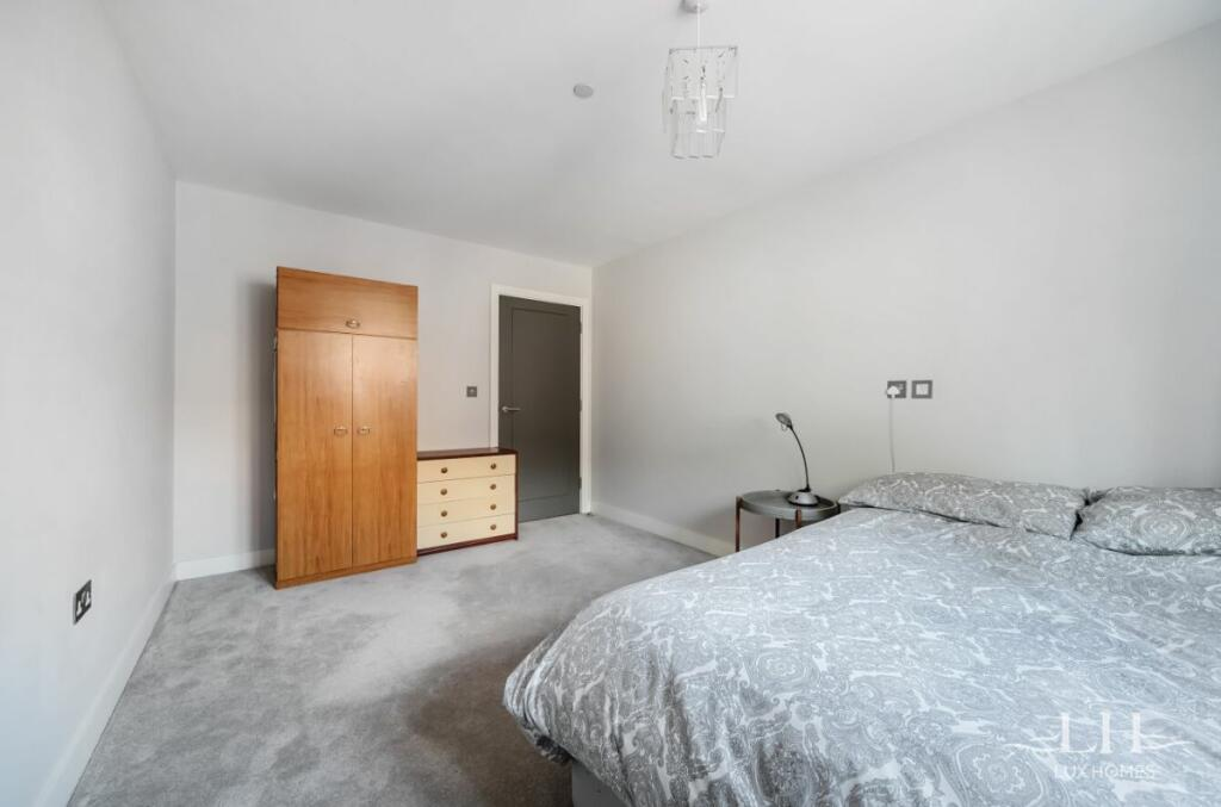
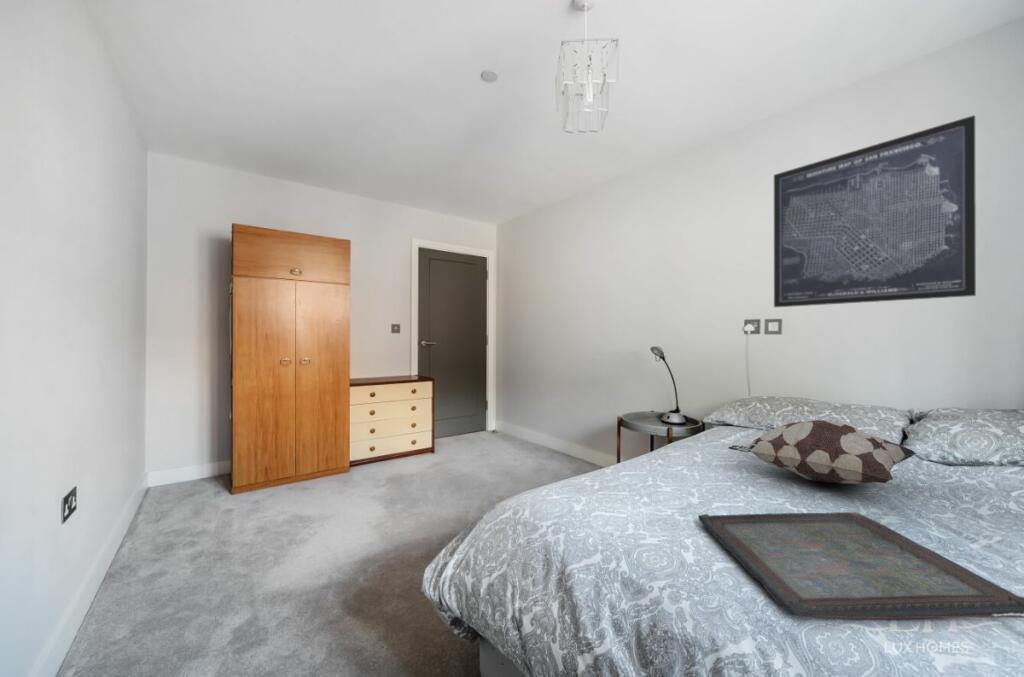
+ decorative pillow [727,419,918,485]
+ serving tray [697,511,1024,620]
+ wall art [773,114,977,308]
